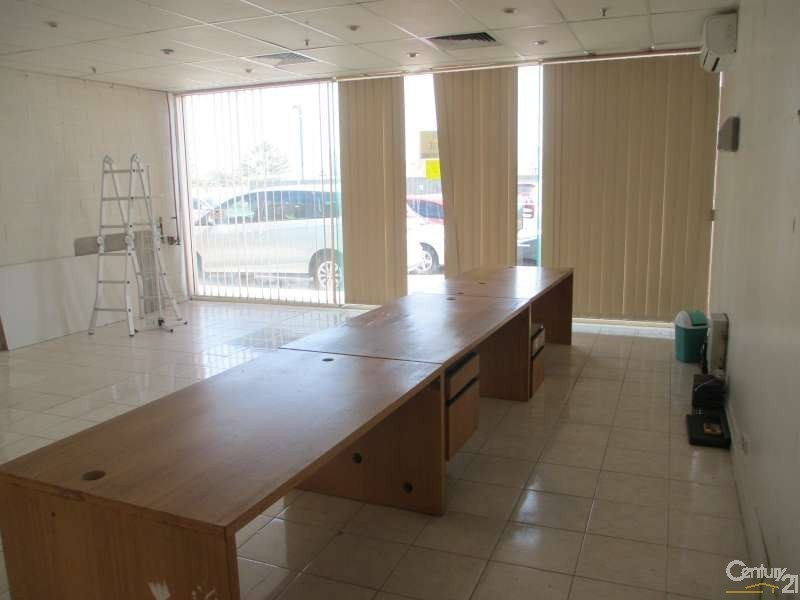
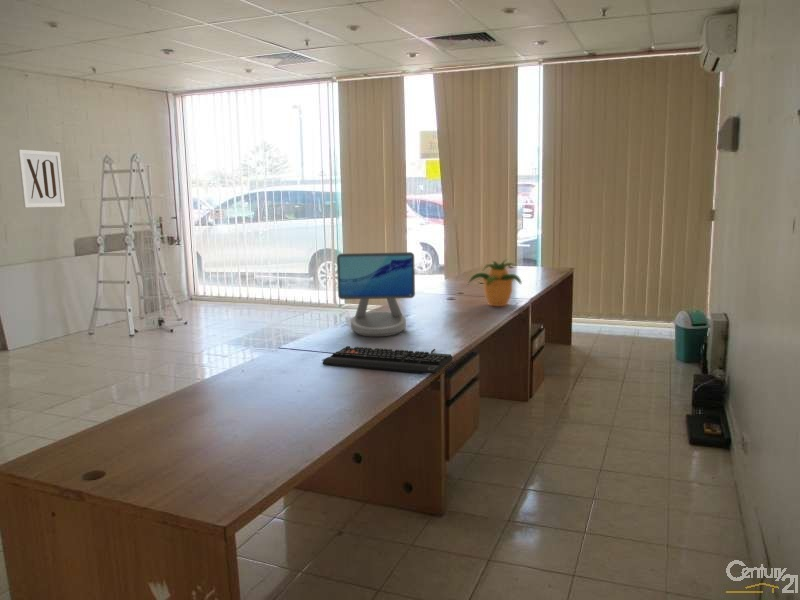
+ computer monitor [336,251,416,337]
+ wall art [17,148,66,209]
+ potted plant [466,258,523,307]
+ keyboard [321,345,453,375]
